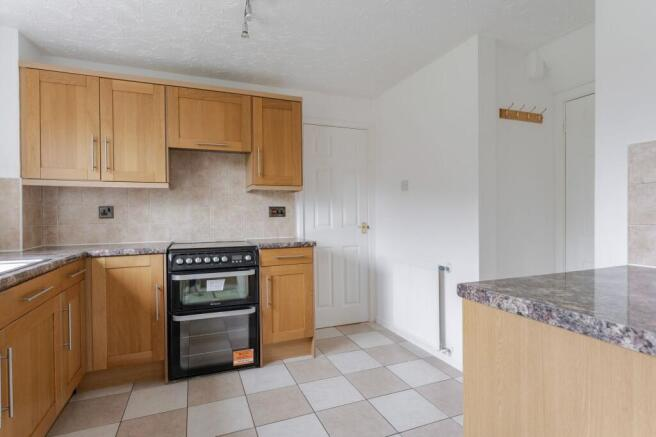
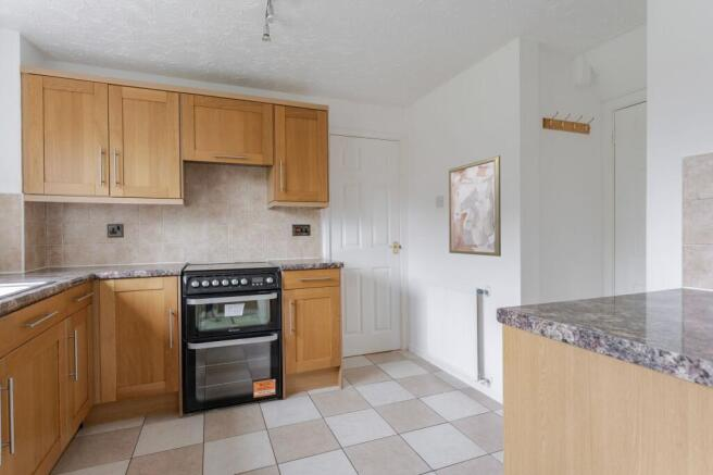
+ wall art [448,154,502,258]
